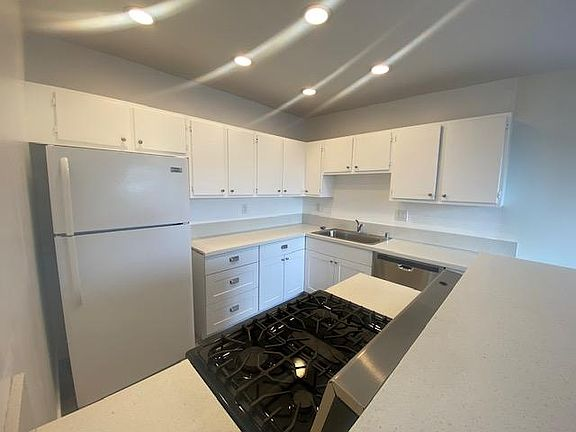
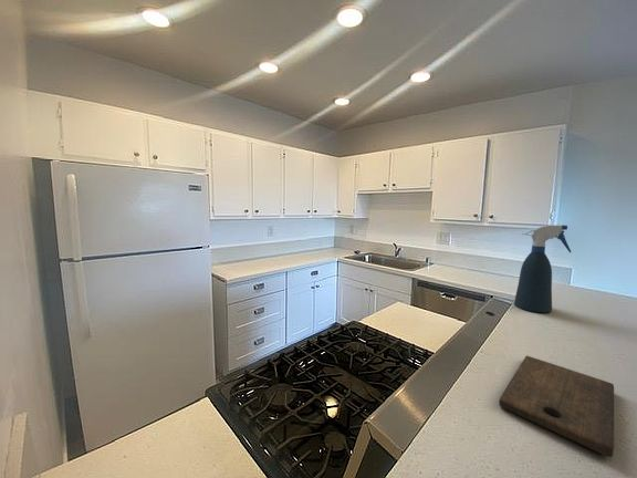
+ cutting board [498,355,615,458]
+ spray bottle [513,224,572,314]
